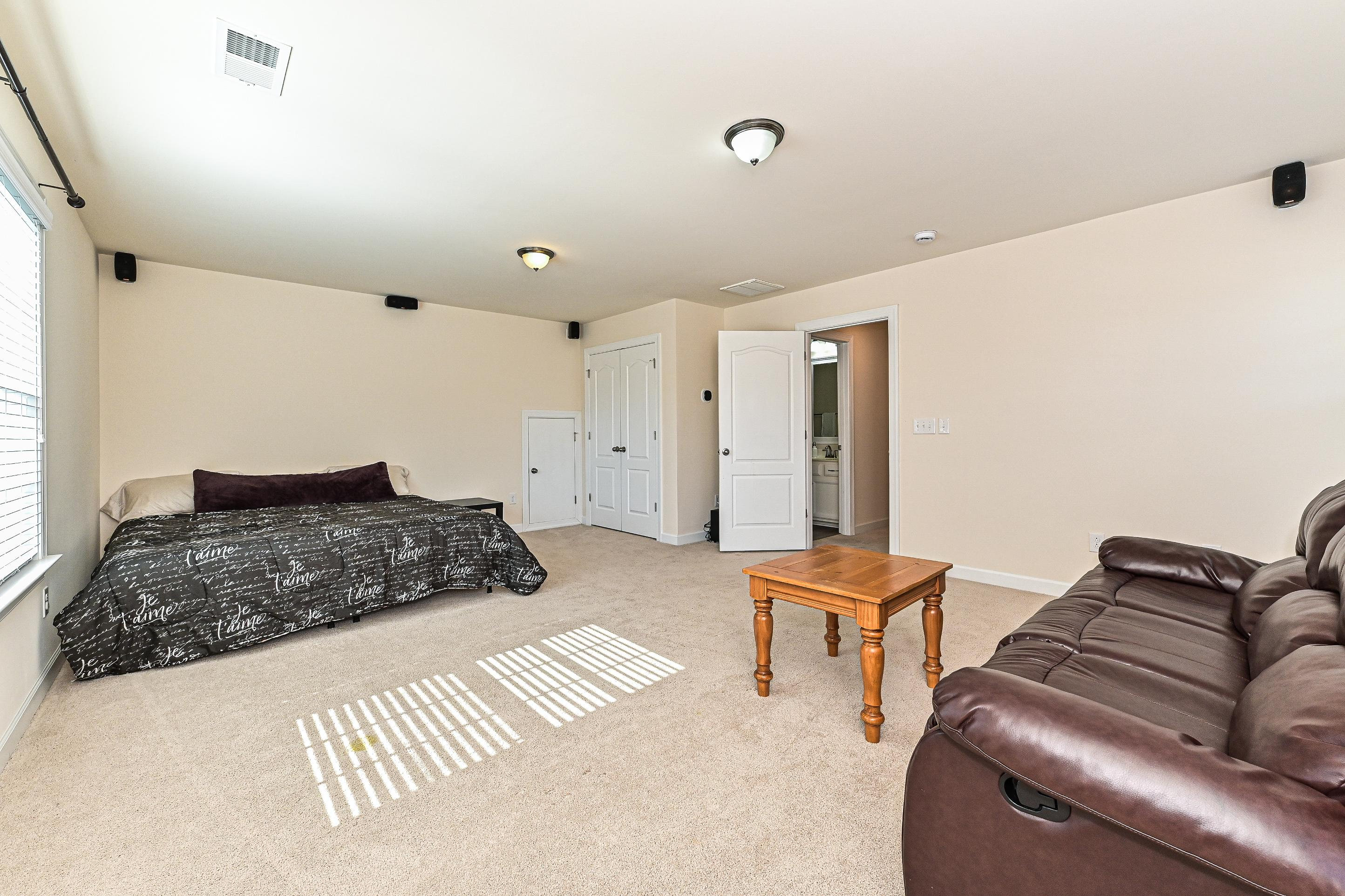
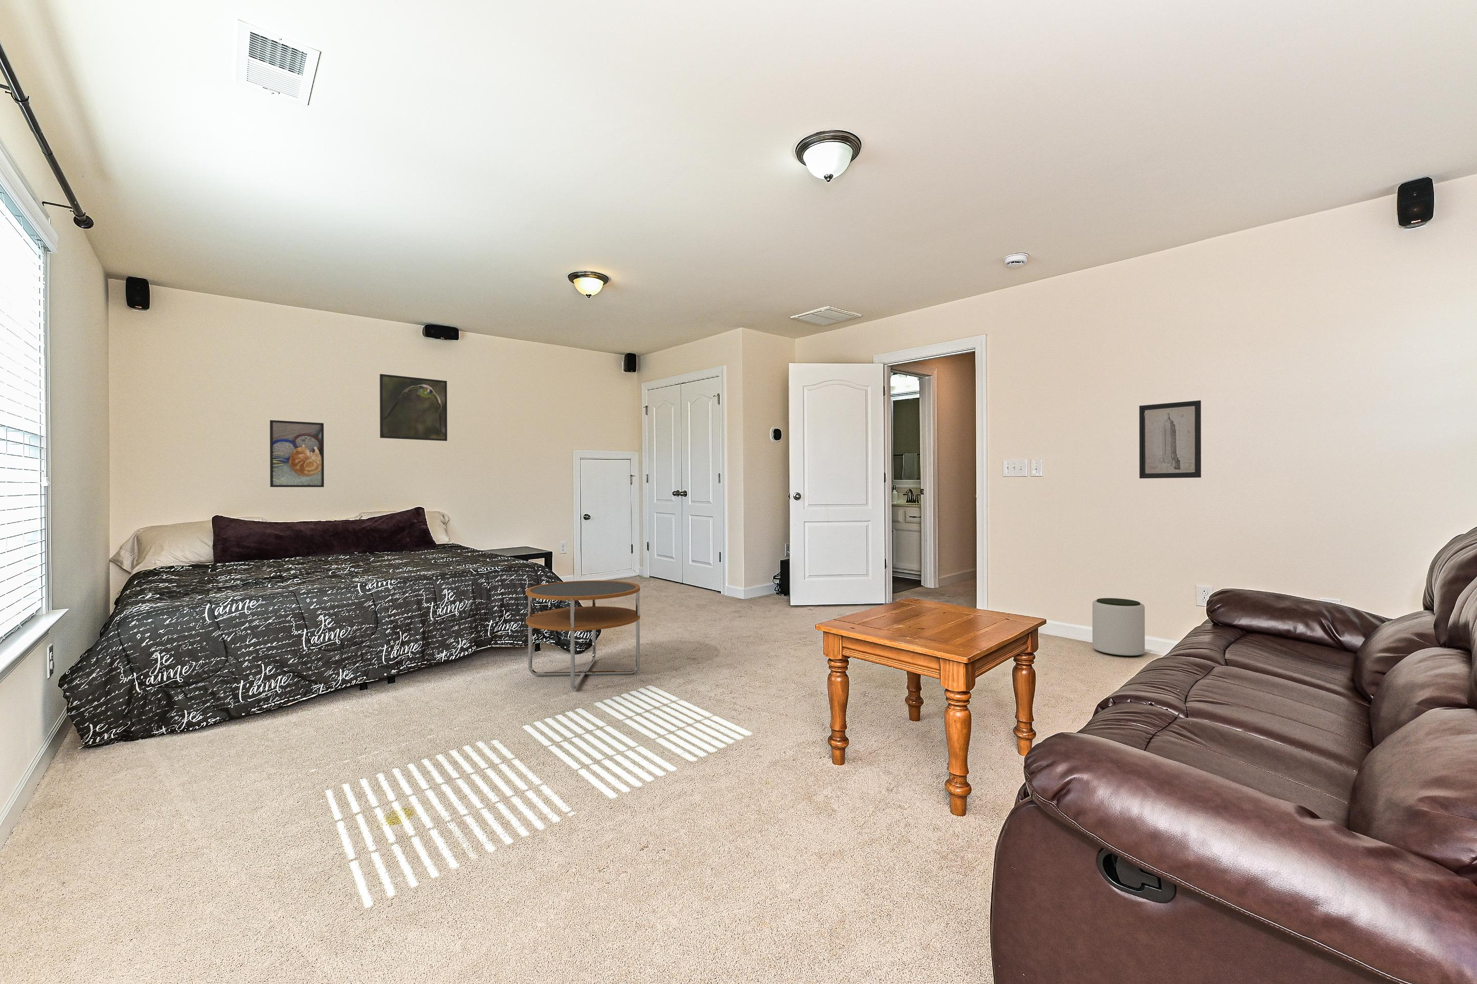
+ side table [525,580,641,690]
+ wall art [1139,400,1201,479]
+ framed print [379,373,448,441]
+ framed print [269,420,324,488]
+ plant pot [1092,597,1145,657]
